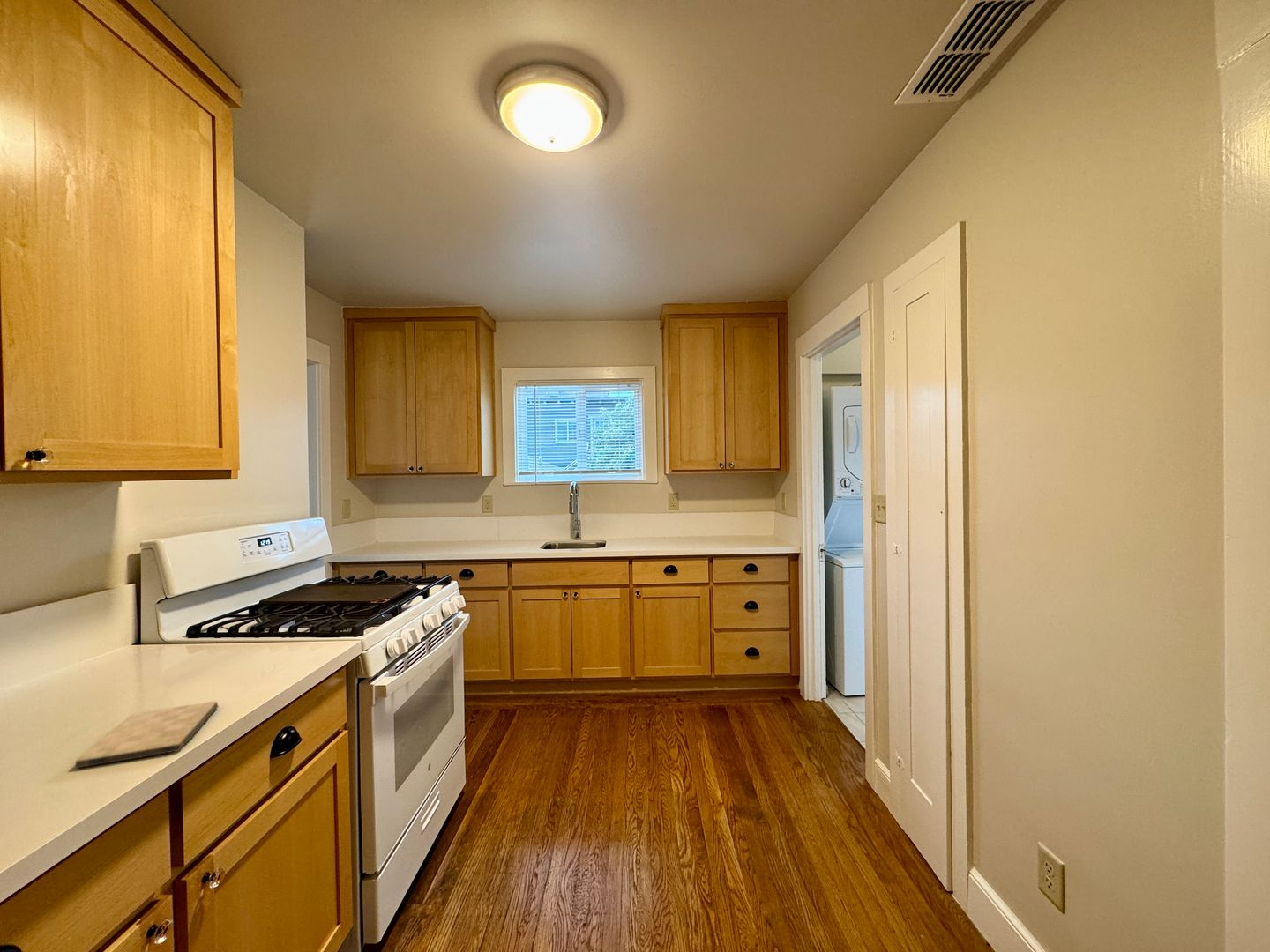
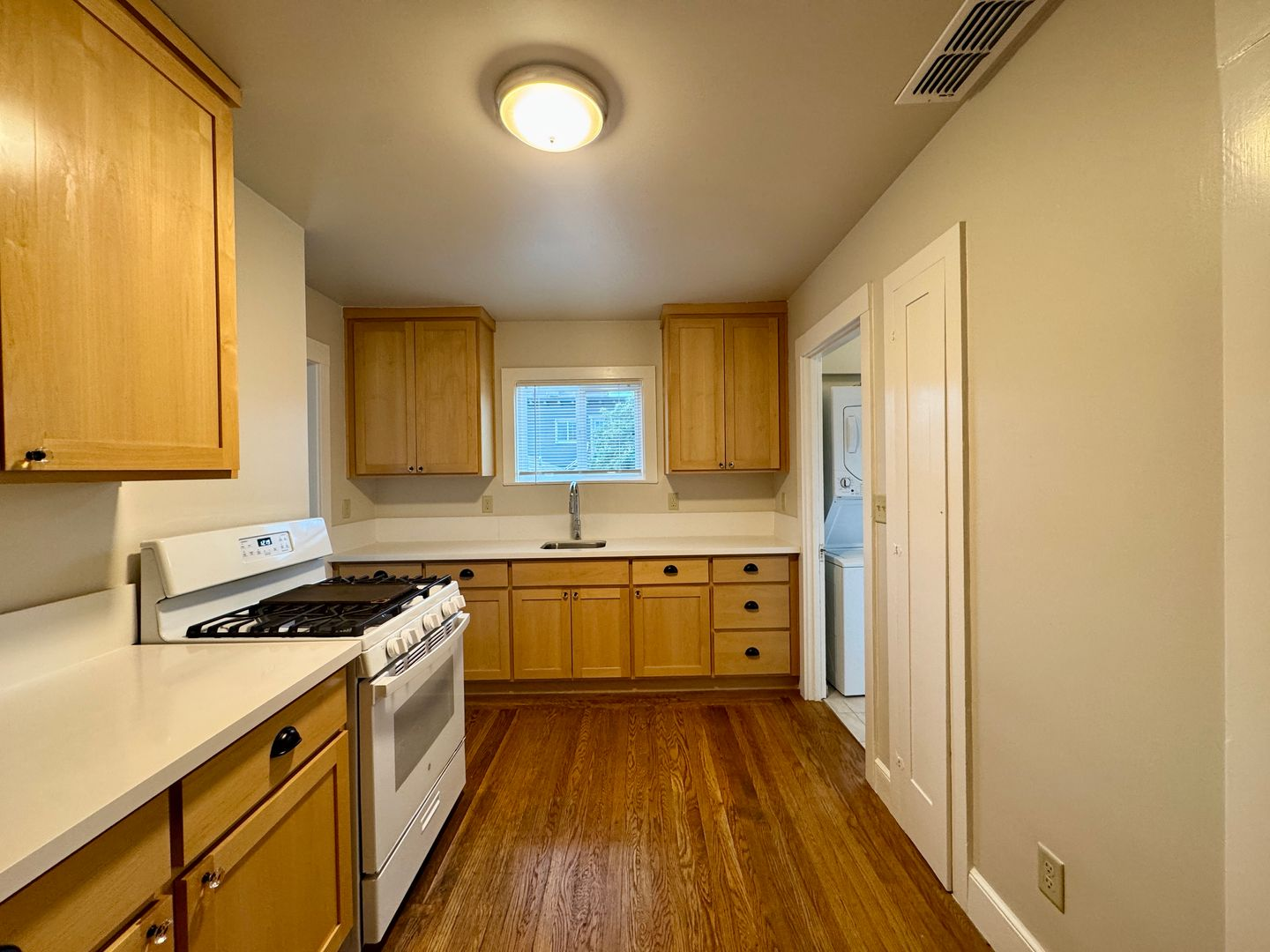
- cutting board [75,701,220,769]
